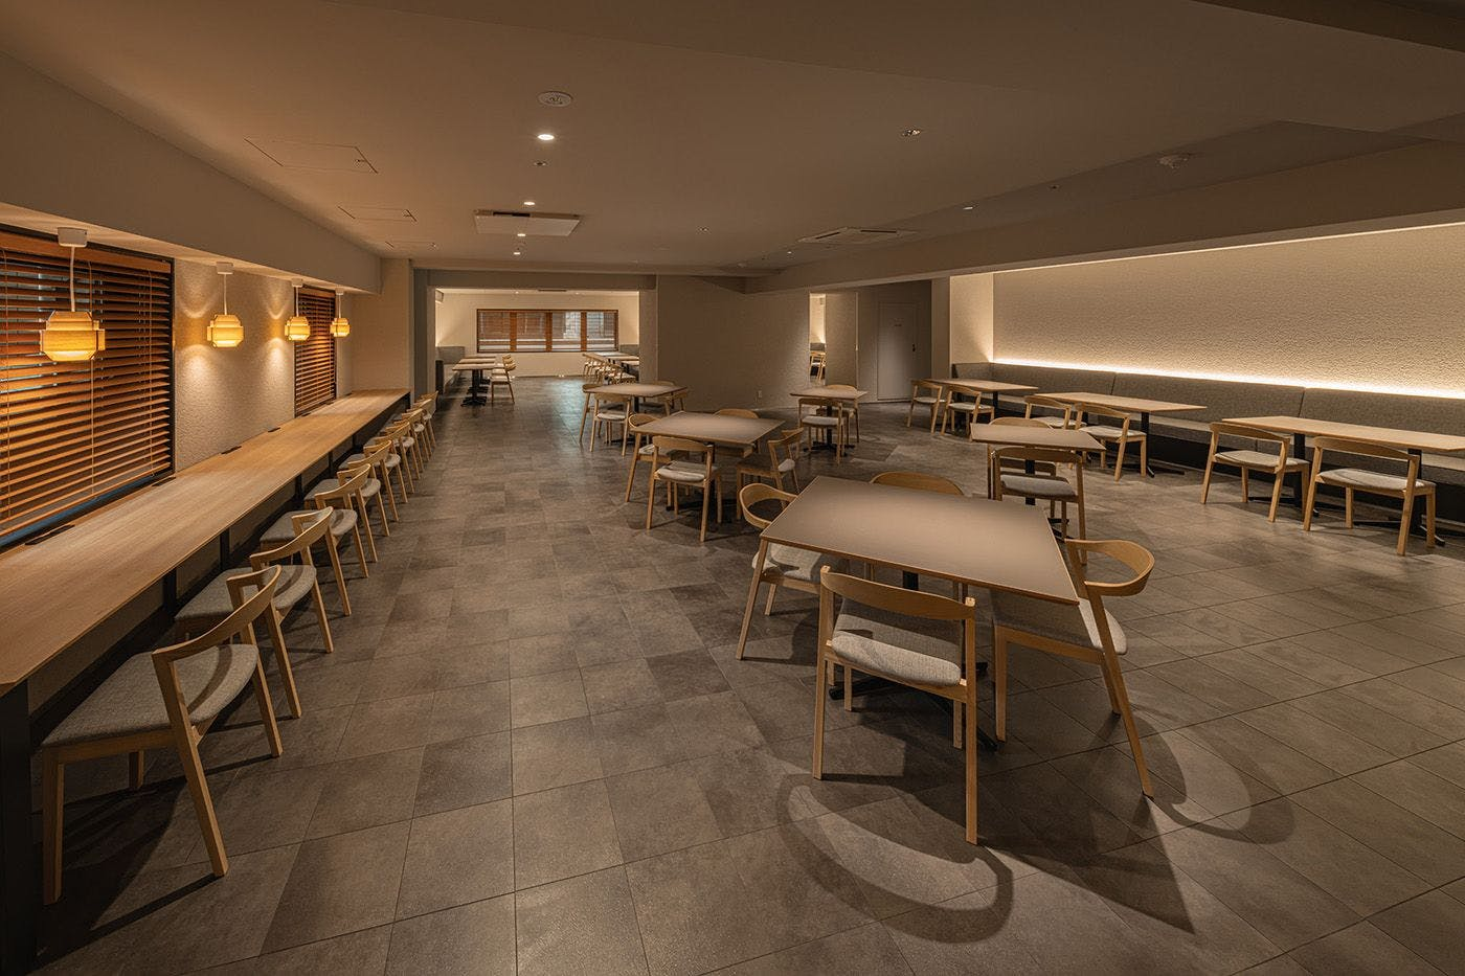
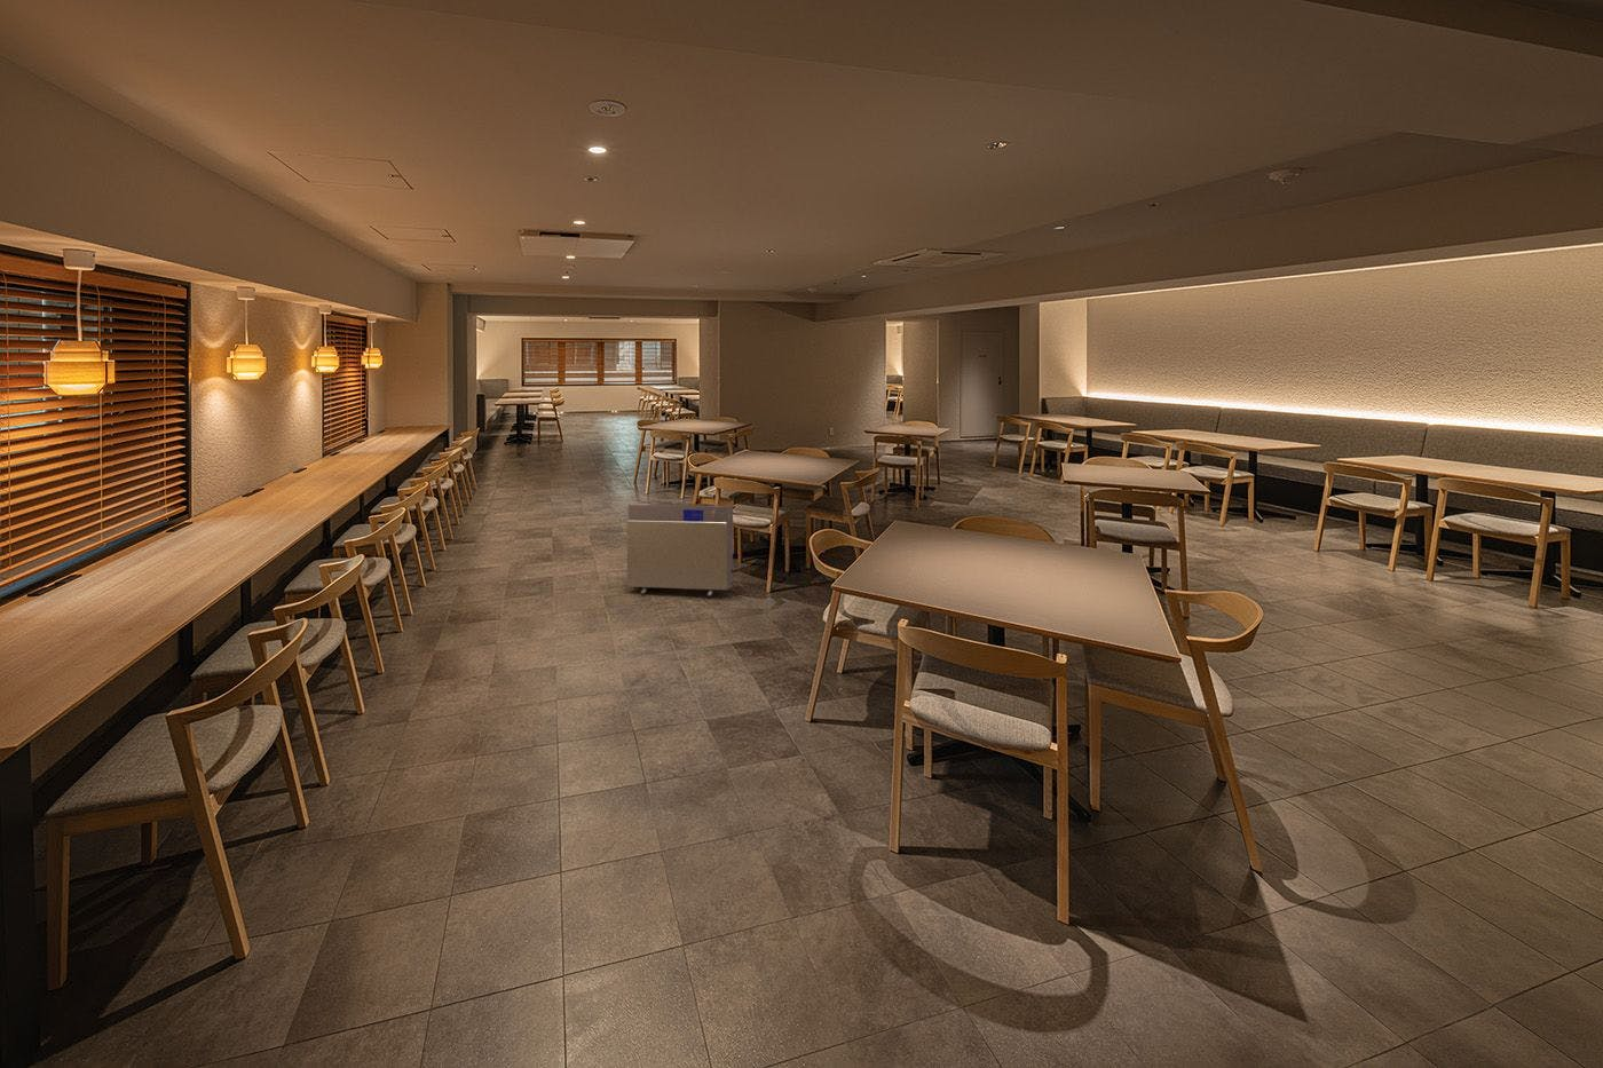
+ air purifier [627,503,734,596]
